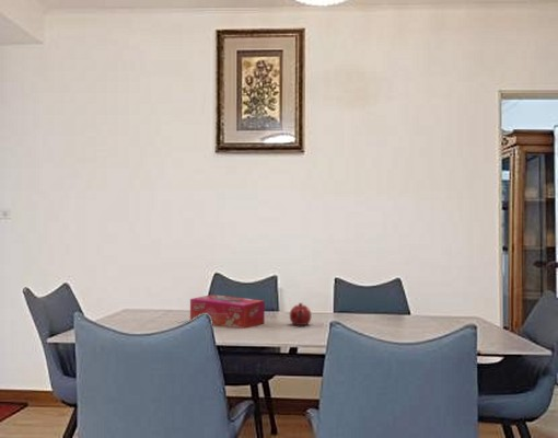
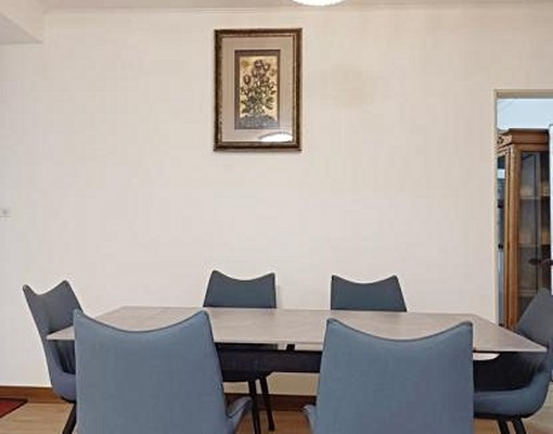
- teapot [289,302,313,326]
- tissue box [189,293,266,330]
